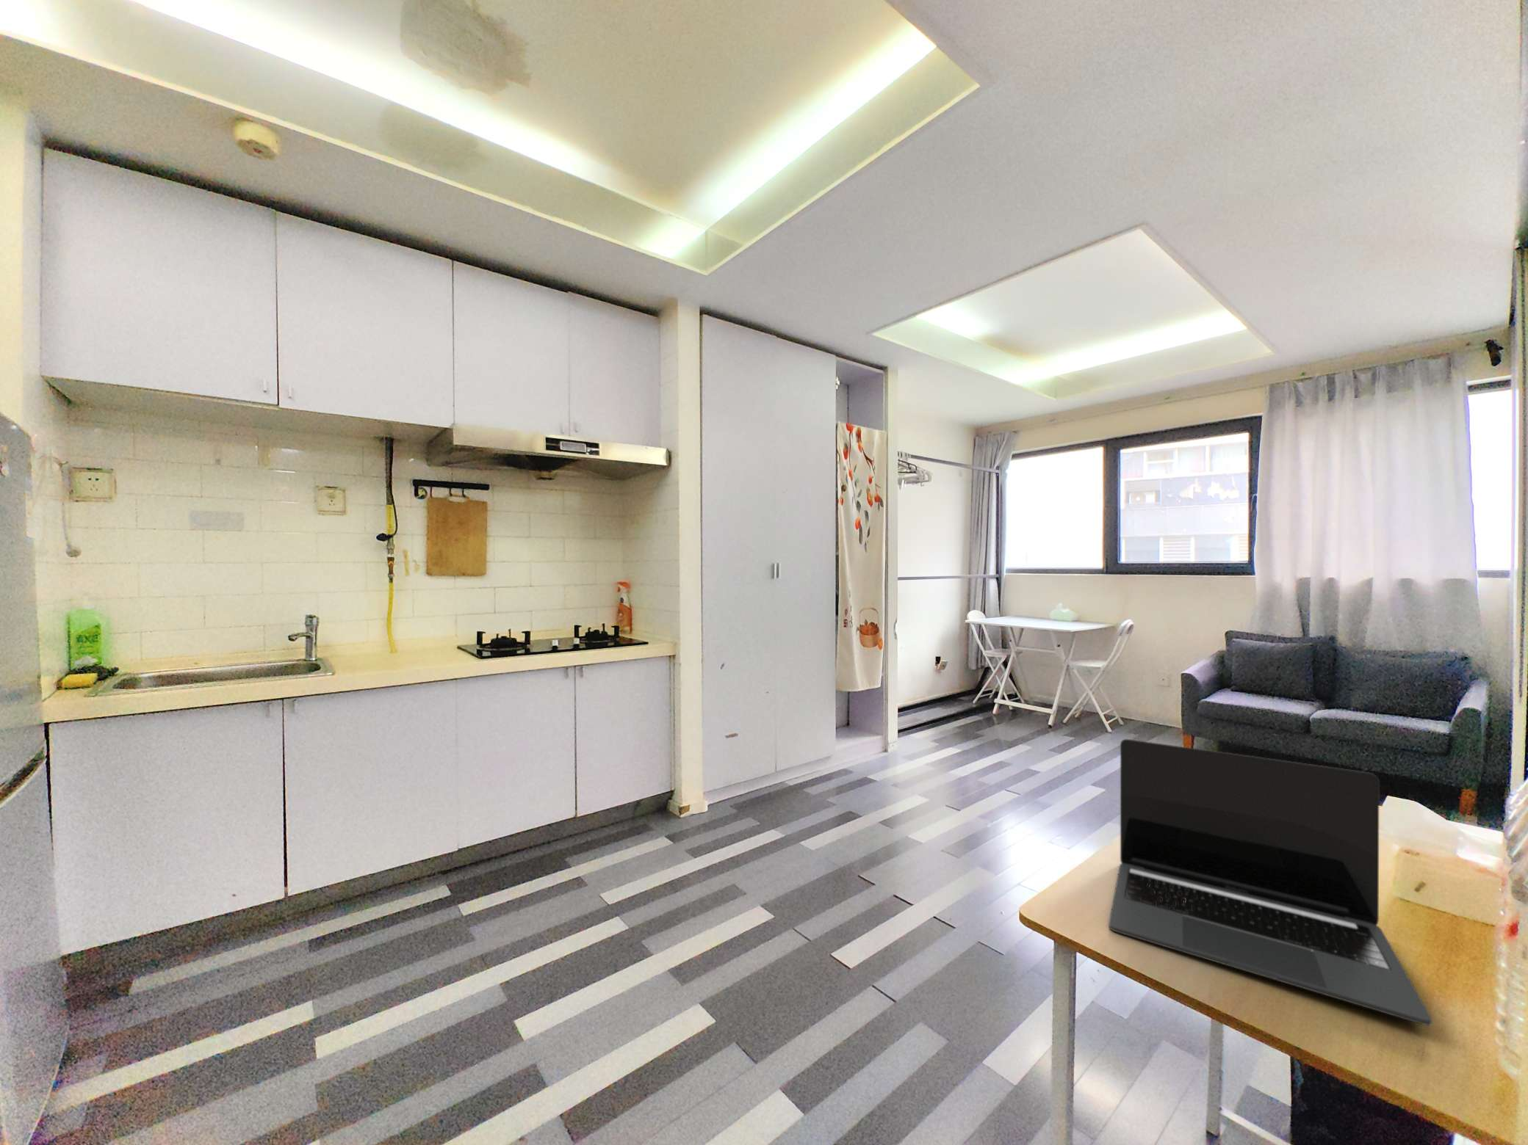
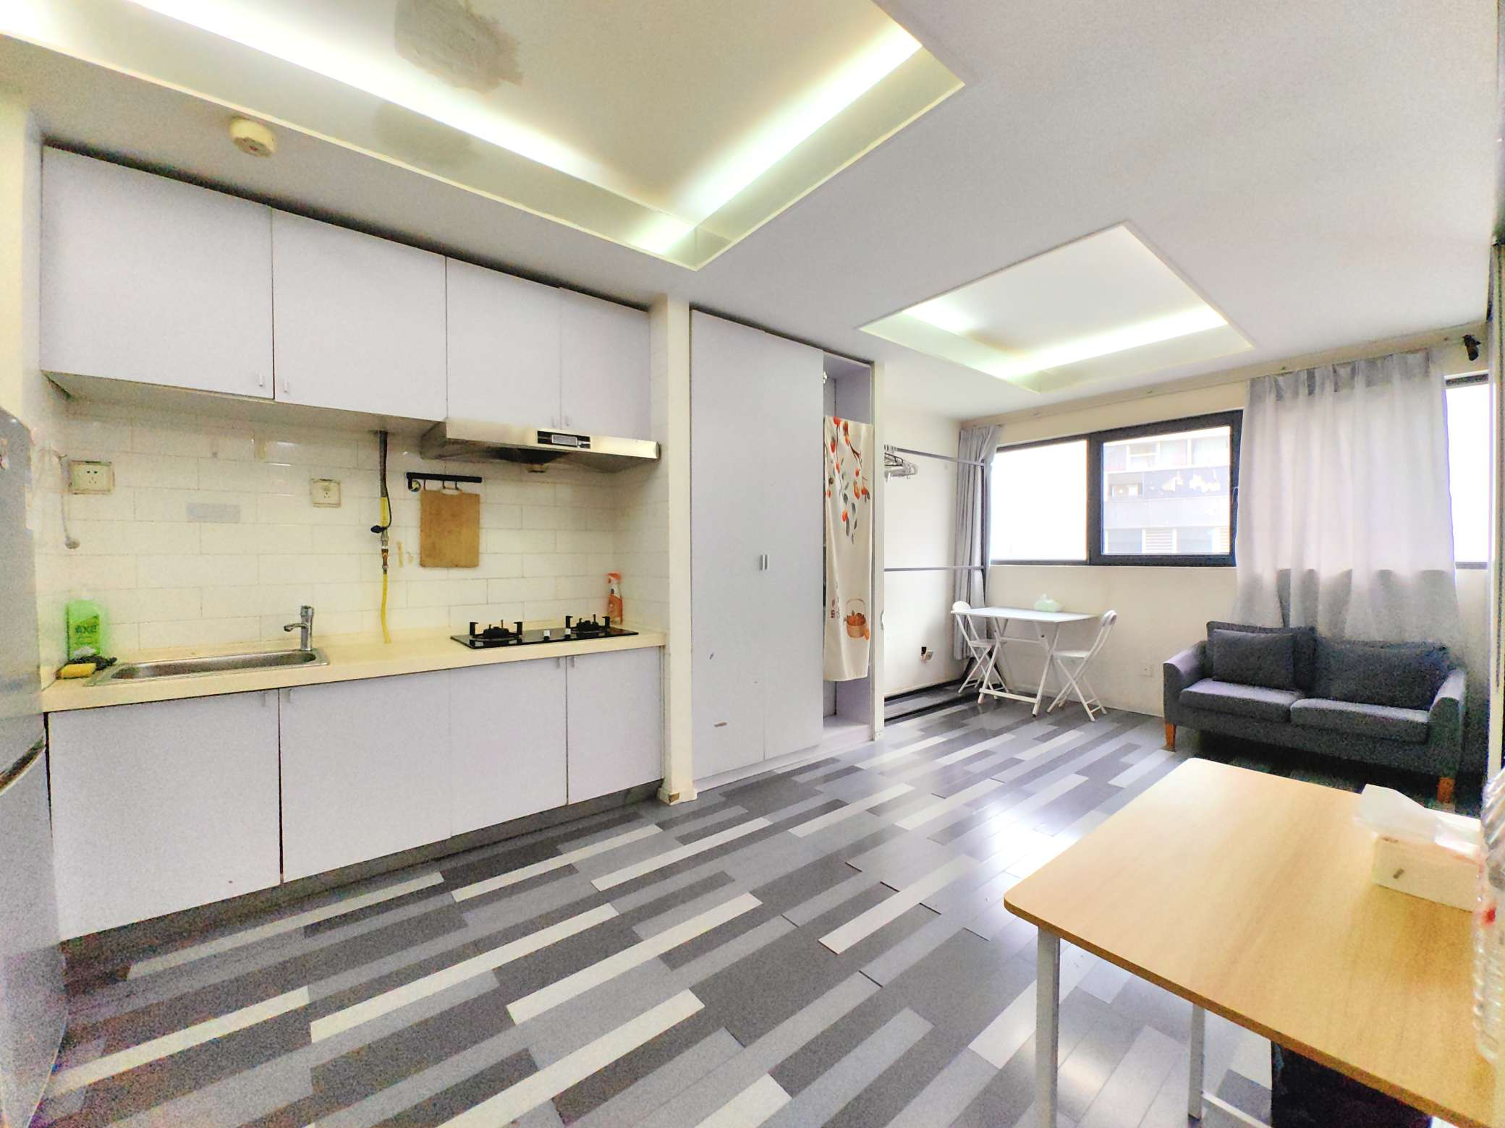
- laptop [1108,738,1433,1026]
